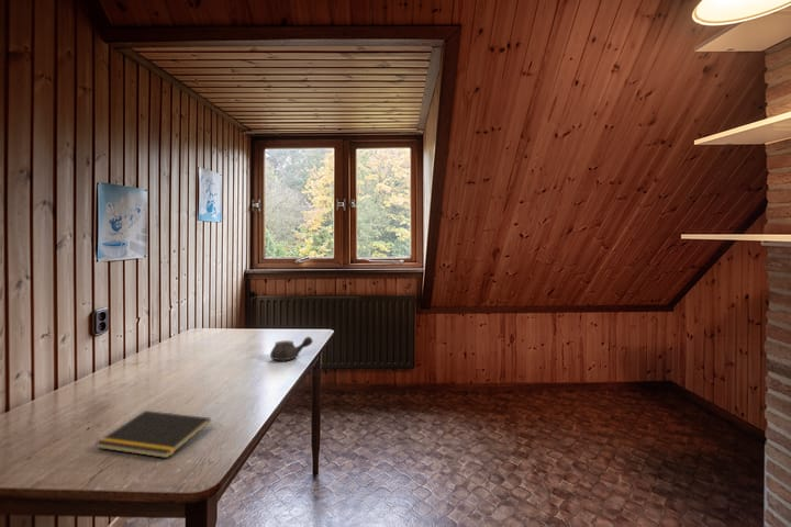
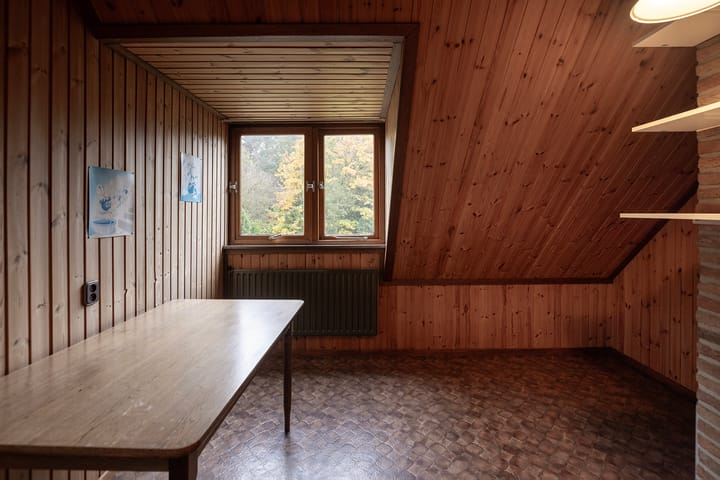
- teapot [269,336,314,361]
- notepad [94,410,212,459]
